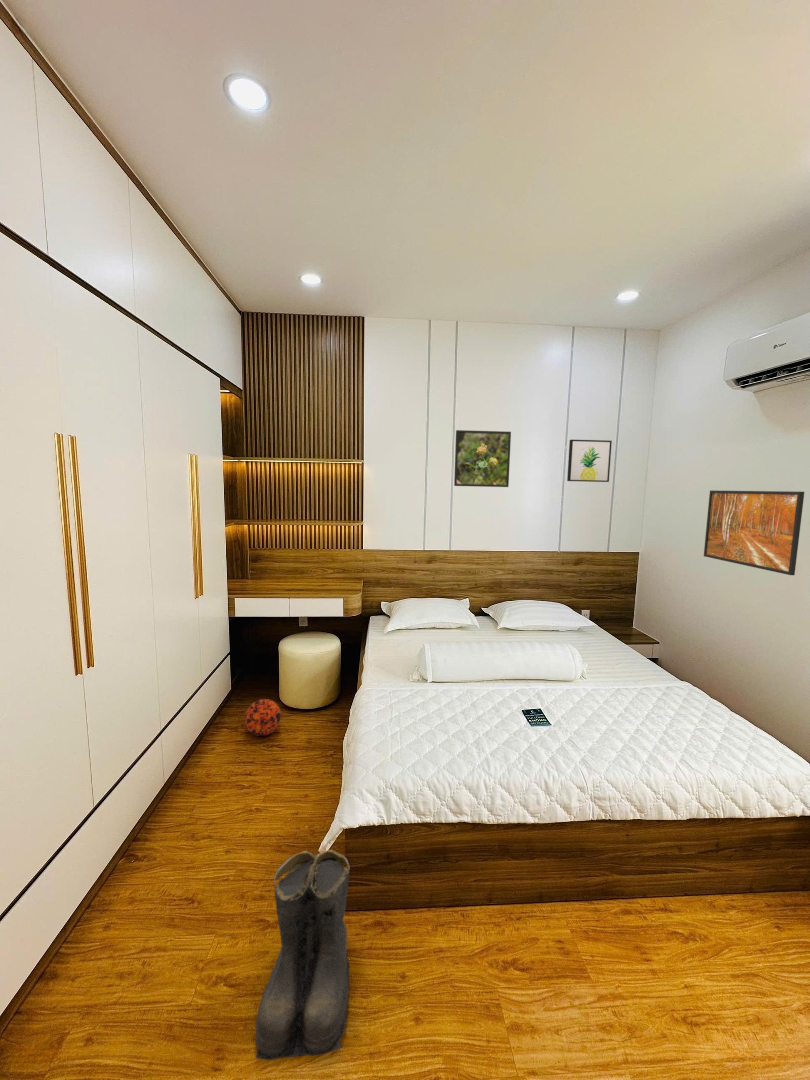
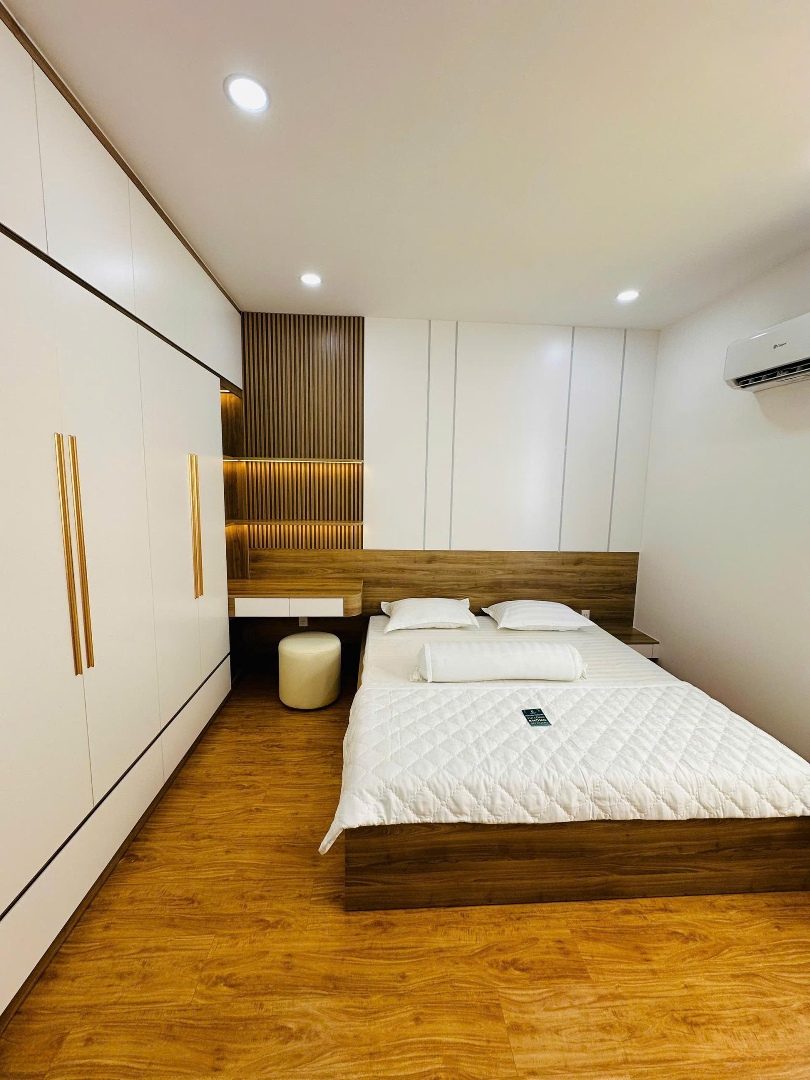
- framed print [453,429,512,488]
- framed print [703,489,805,576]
- boots [255,849,351,1062]
- decorative ball [244,698,282,737]
- wall art [566,439,613,483]
